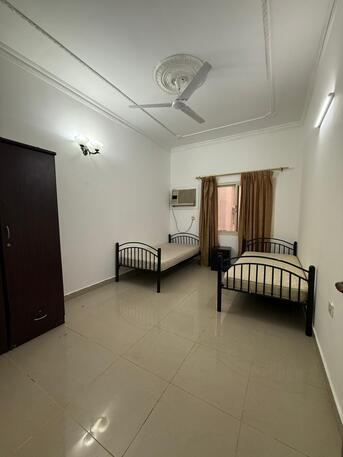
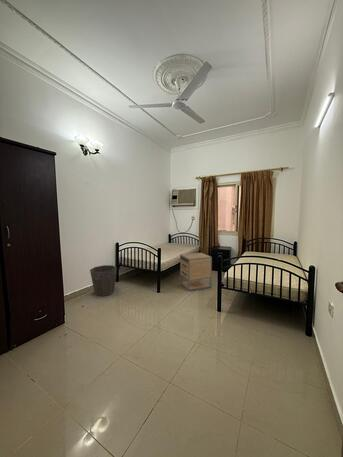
+ waste bin [89,264,118,297]
+ nightstand [179,252,213,292]
